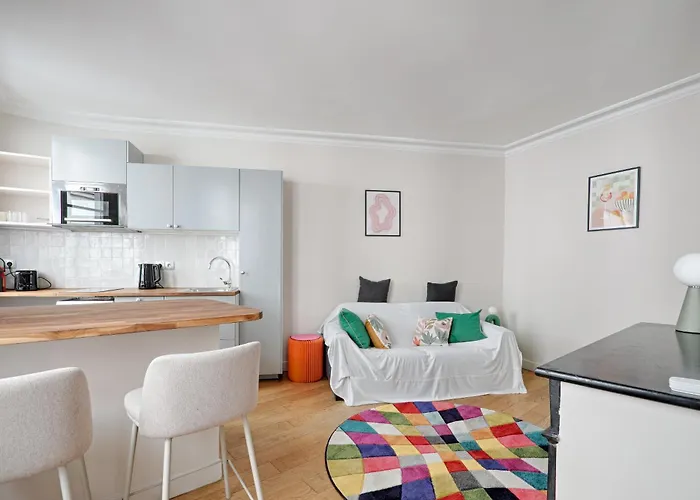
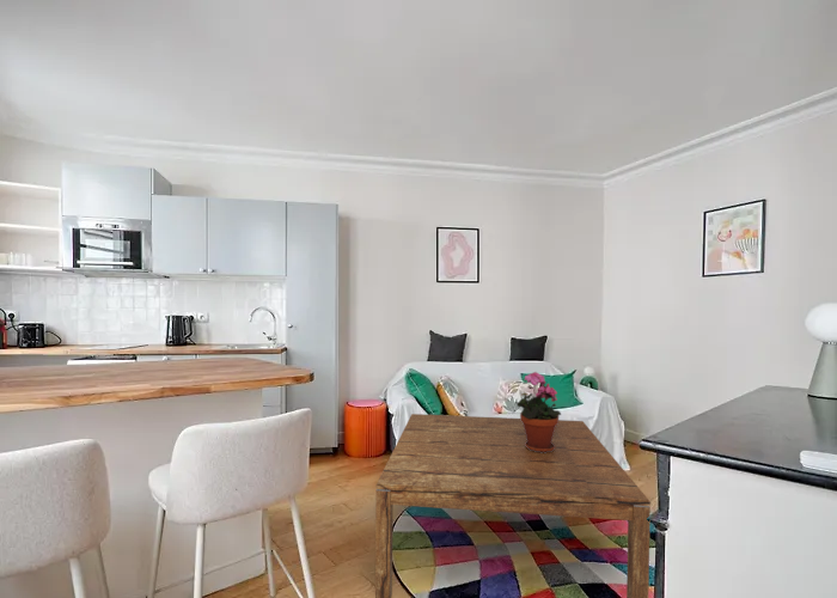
+ coffee table [374,413,652,598]
+ potted plant [515,371,562,453]
